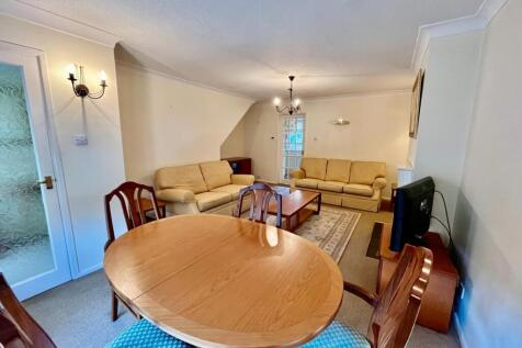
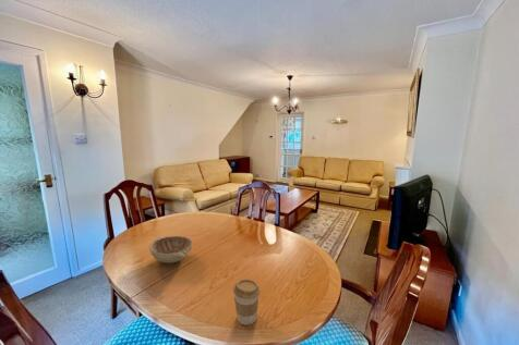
+ decorative bowl [148,235,194,264]
+ coffee cup [232,279,261,326]
